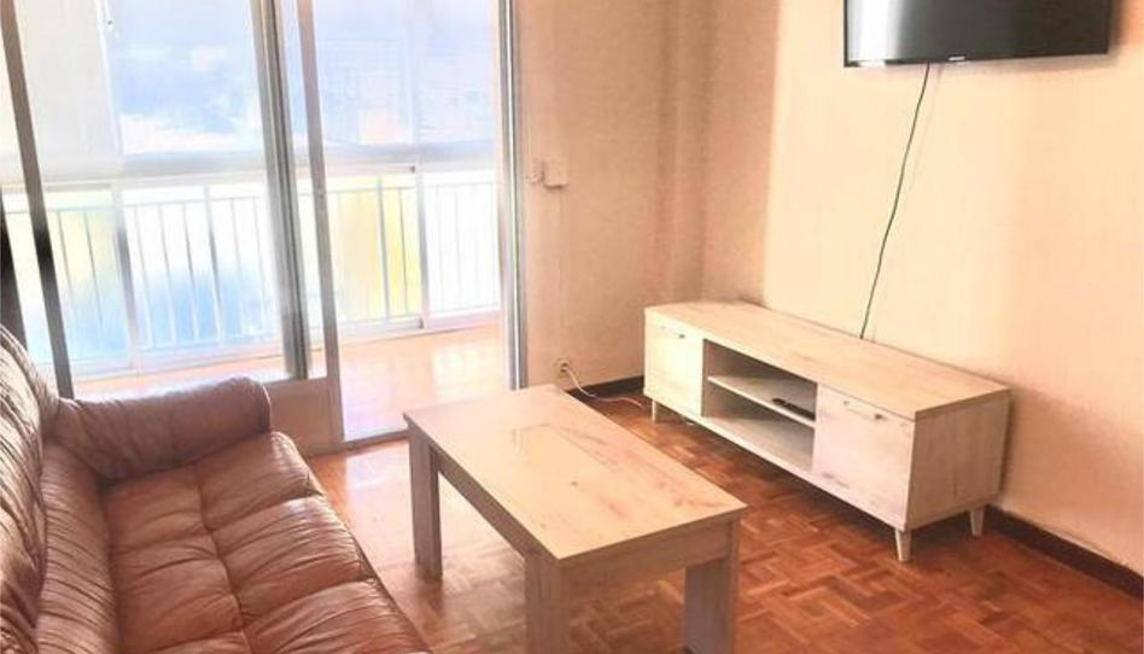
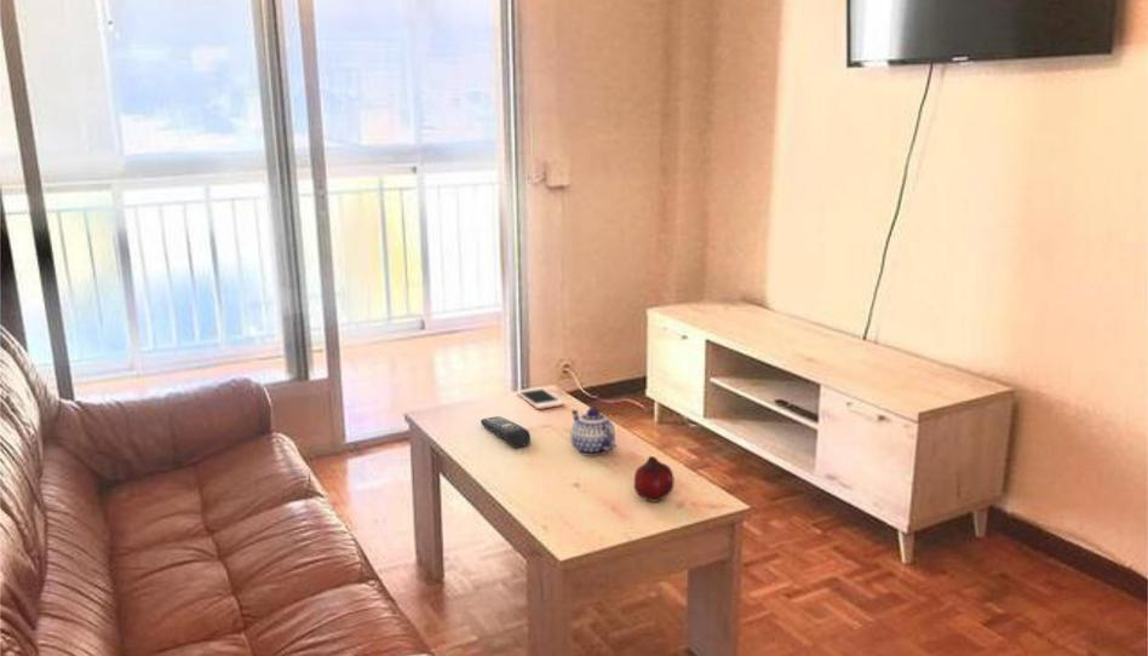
+ cell phone [515,386,564,410]
+ remote control [480,415,532,449]
+ fruit [633,455,676,503]
+ teapot [569,407,618,458]
